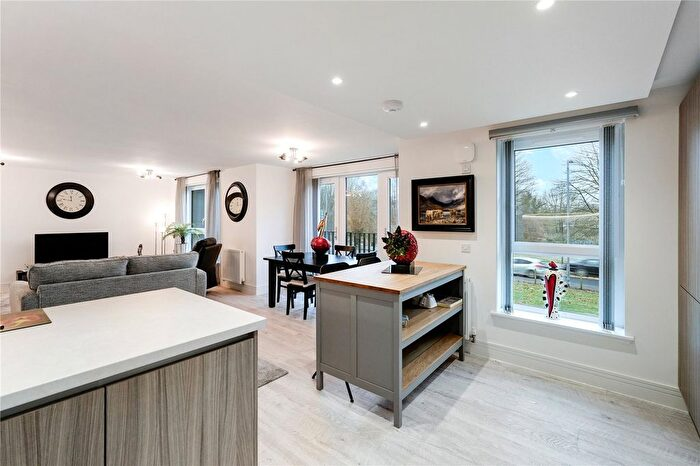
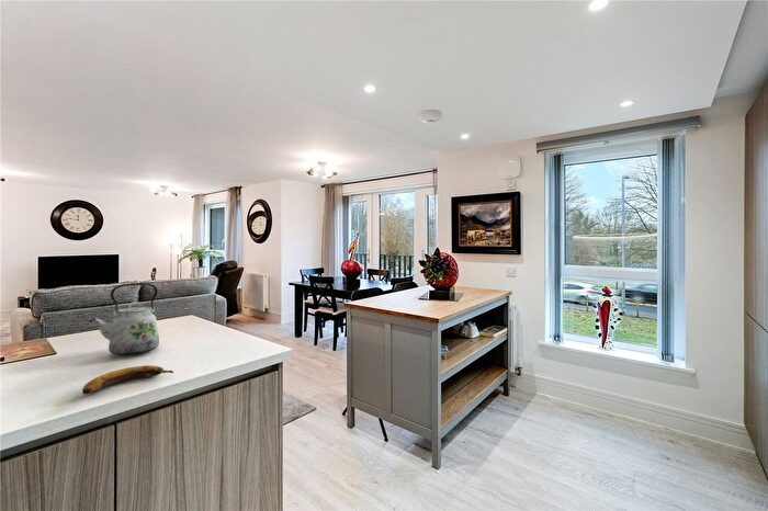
+ banana [81,364,174,395]
+ kettle [88,282,160,356]
